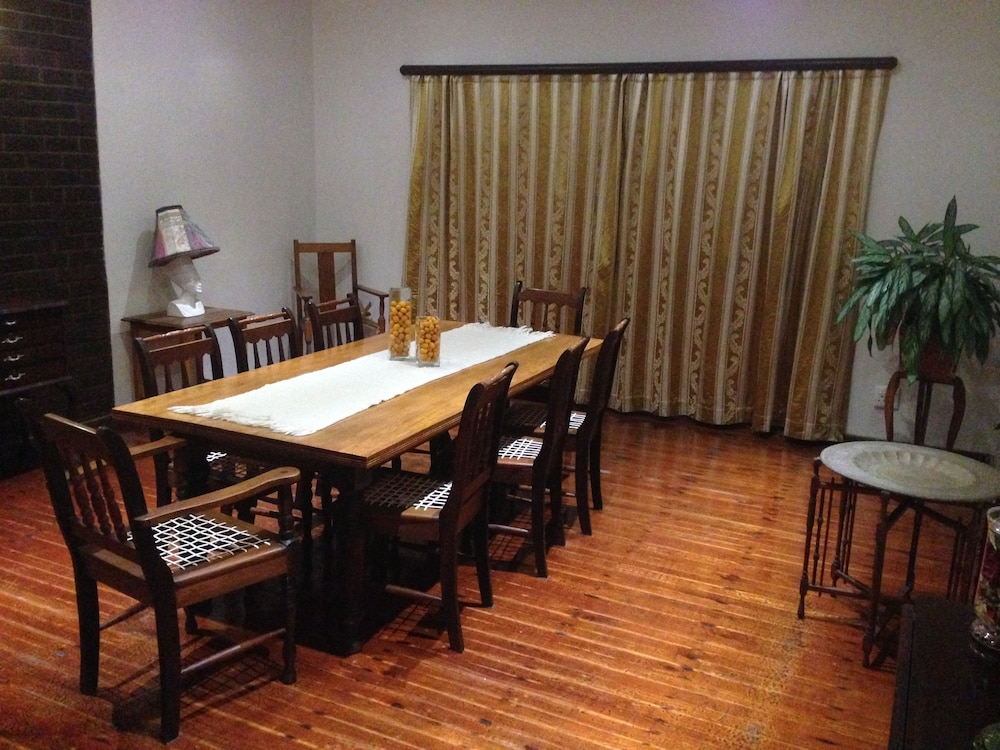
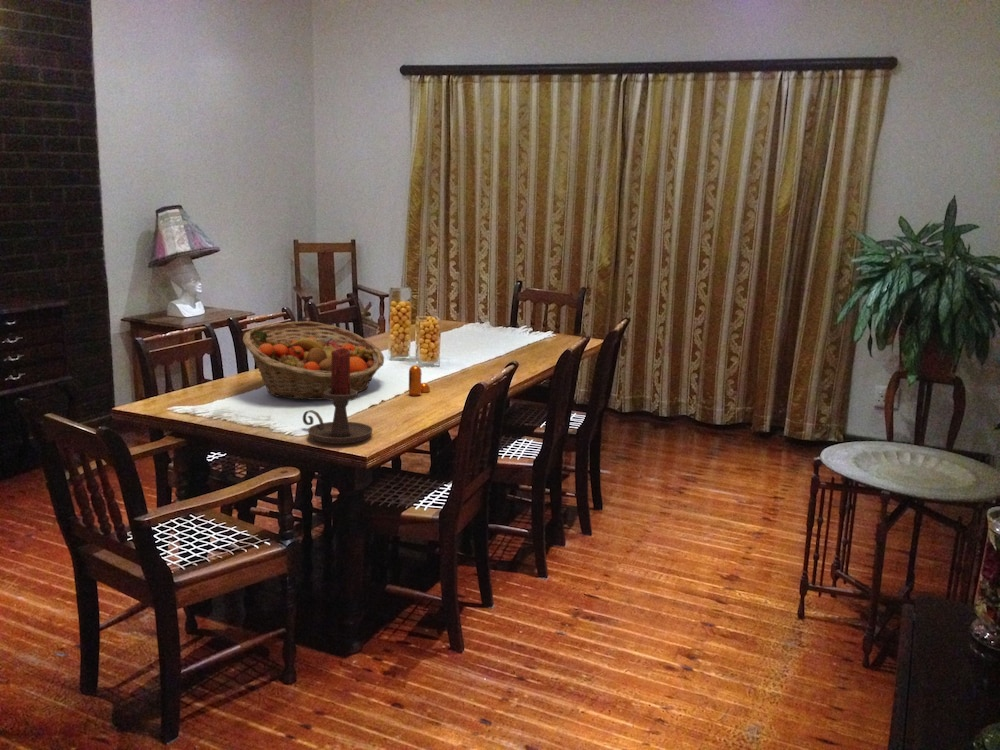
+ candle holder [302,348,374,445]
+ fruit basket [242,321,385,401]
+ pepper shaker [408,364,431,396]
